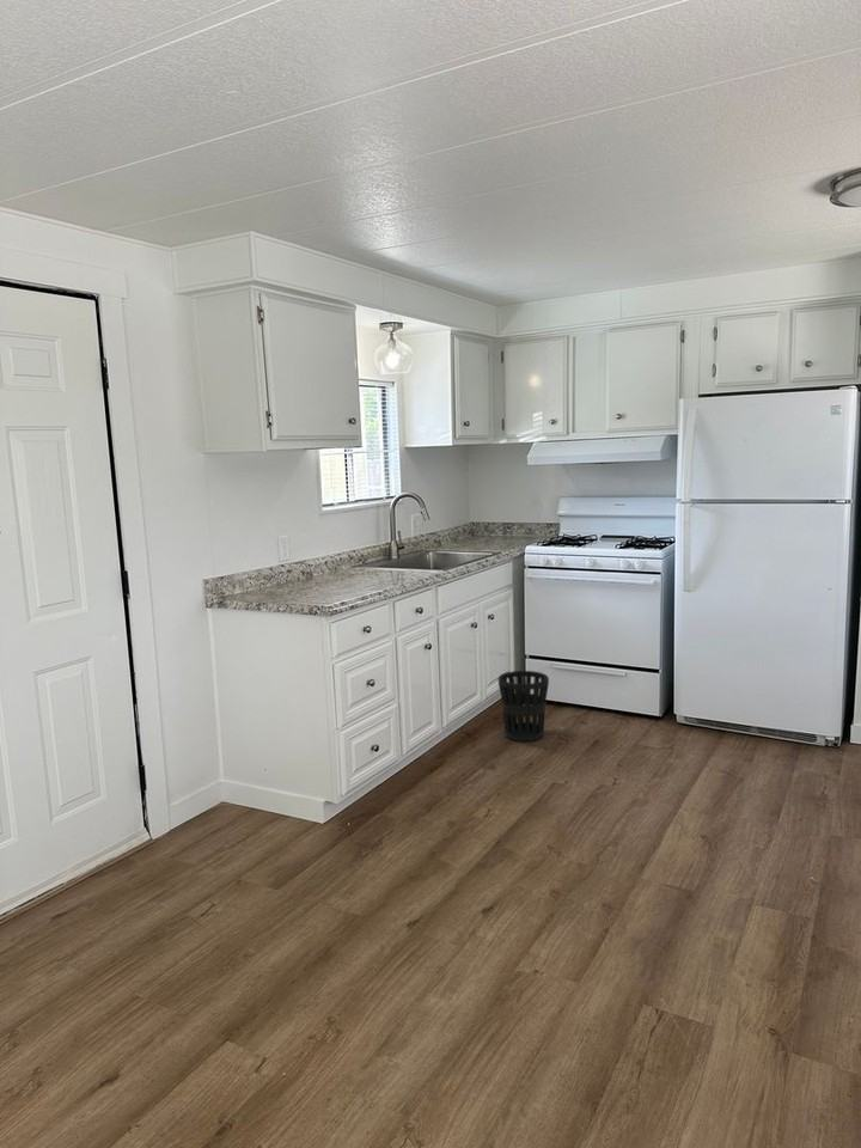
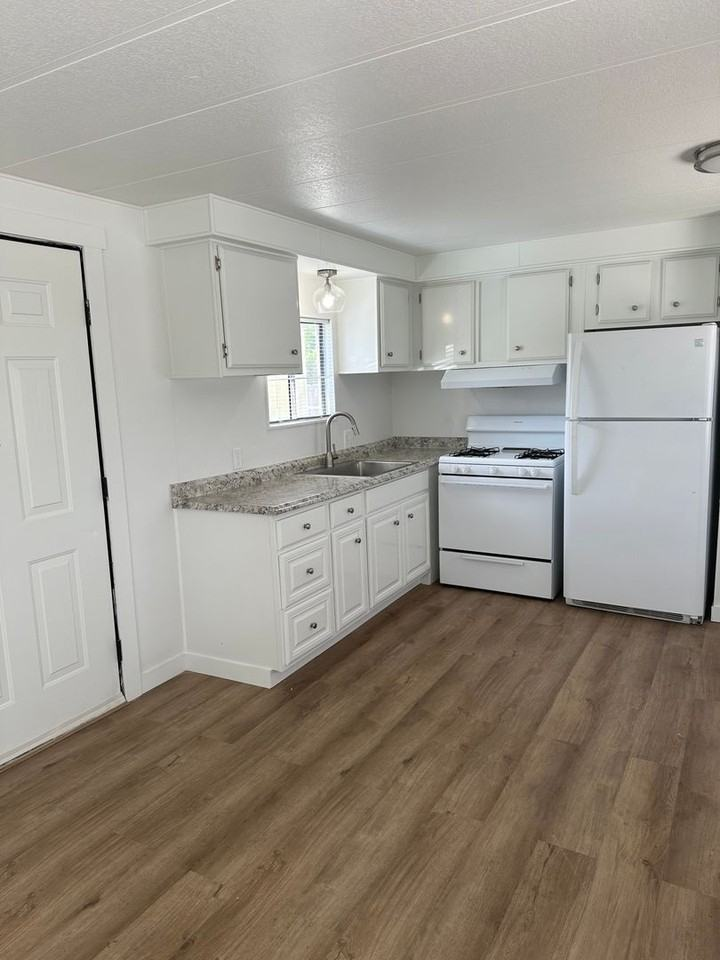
- wastebasket [497,670,550,743]
